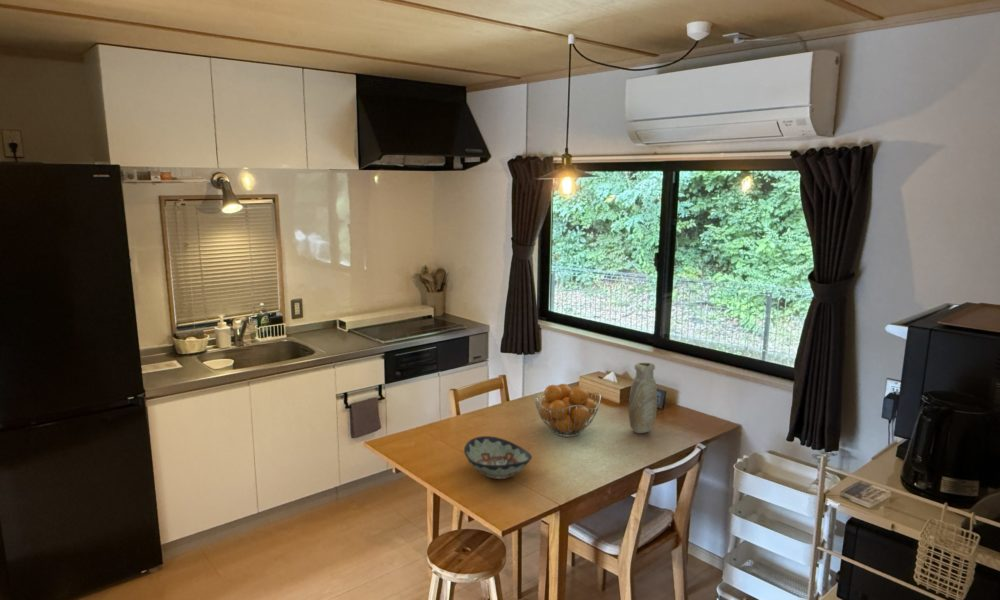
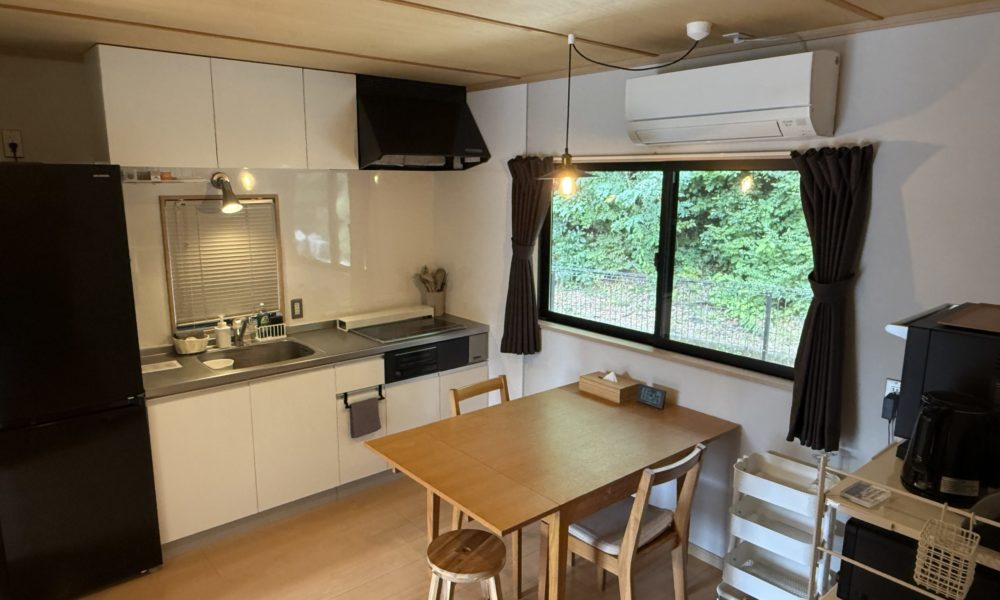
- decorative bowl [463,435,533,480]
- vase [627,362,658,434]
- fruit basket [533,383,602,438]
